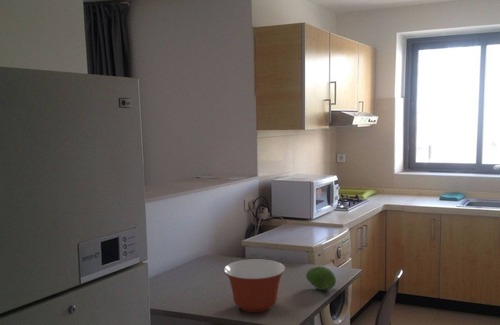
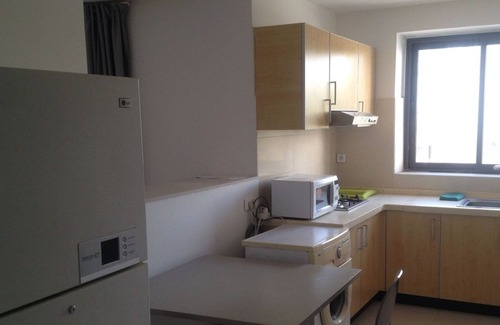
- fruit [305,266,337,291]
- mixing bowl [223,258,287,313]
